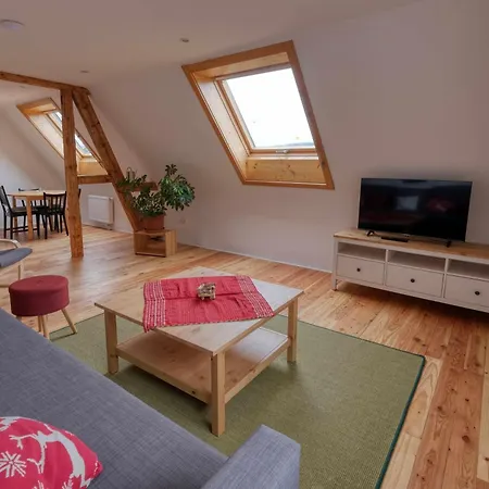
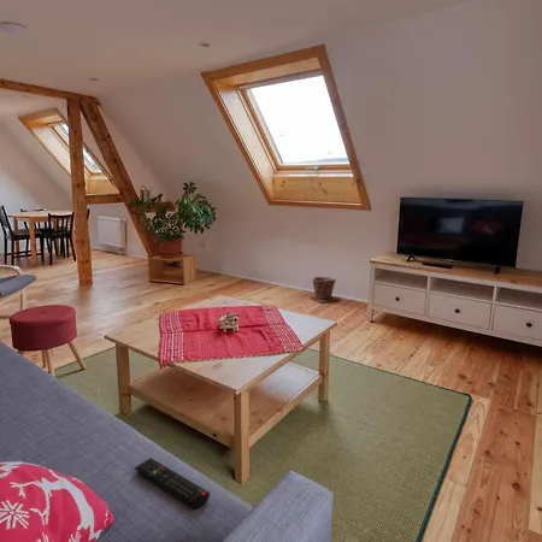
+ remote control [134,456,211,508]
+ plant pot [310,275,338,304]
